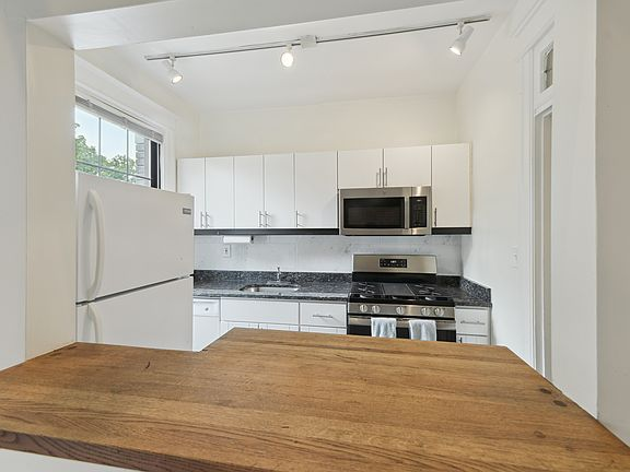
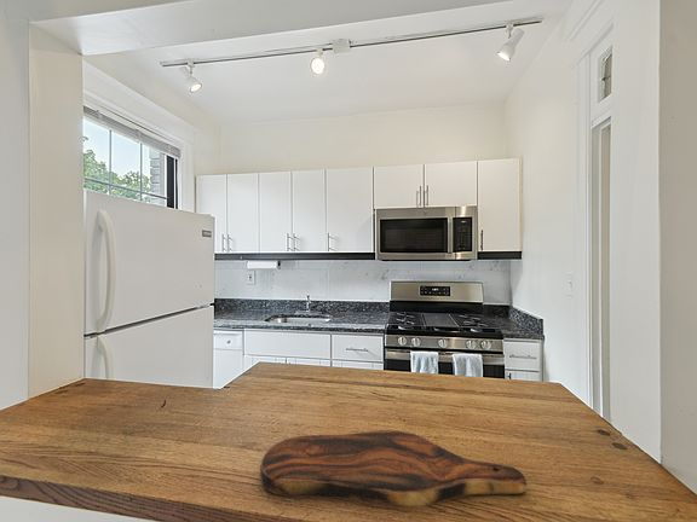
+ cutting board [259,429,528,509]
